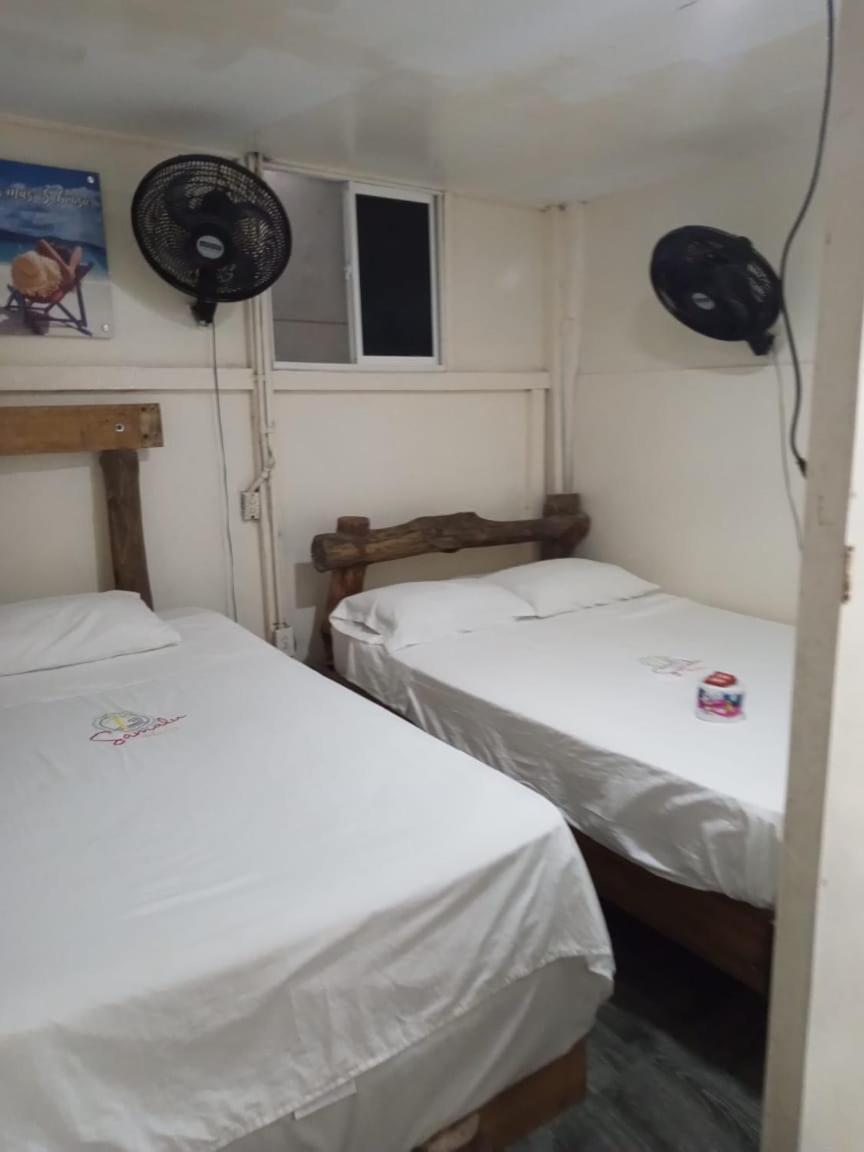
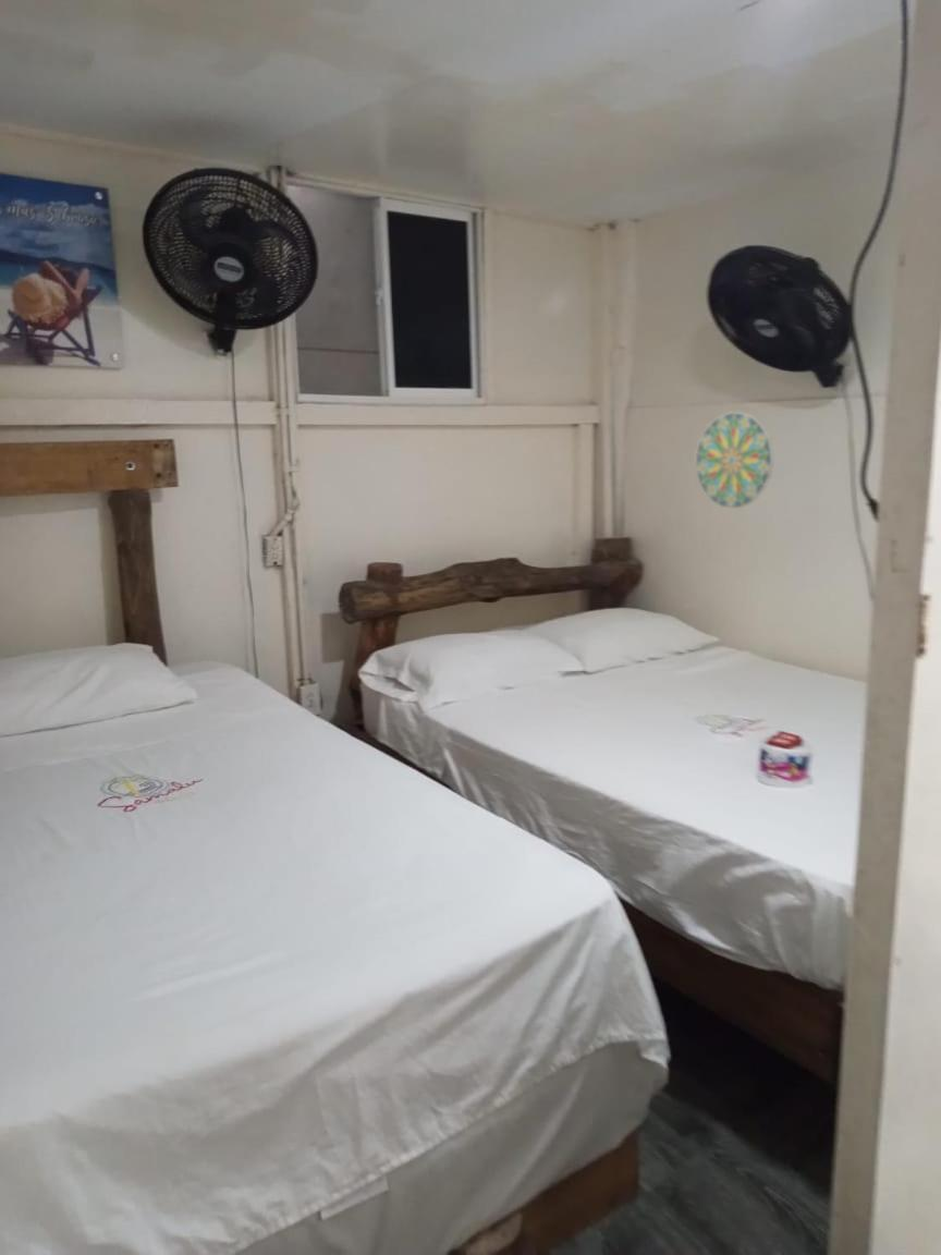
+ decorative plate [695,411,774,510]
